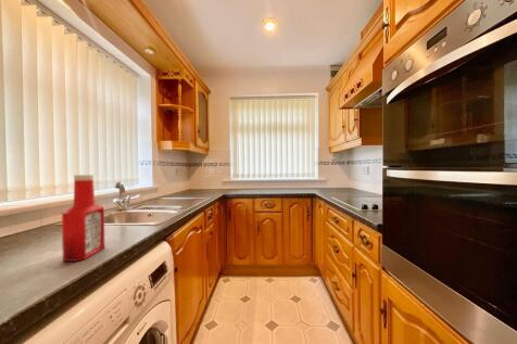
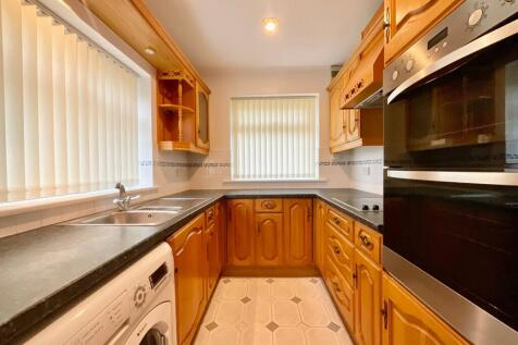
- soap bottle [61,174,105,263]
